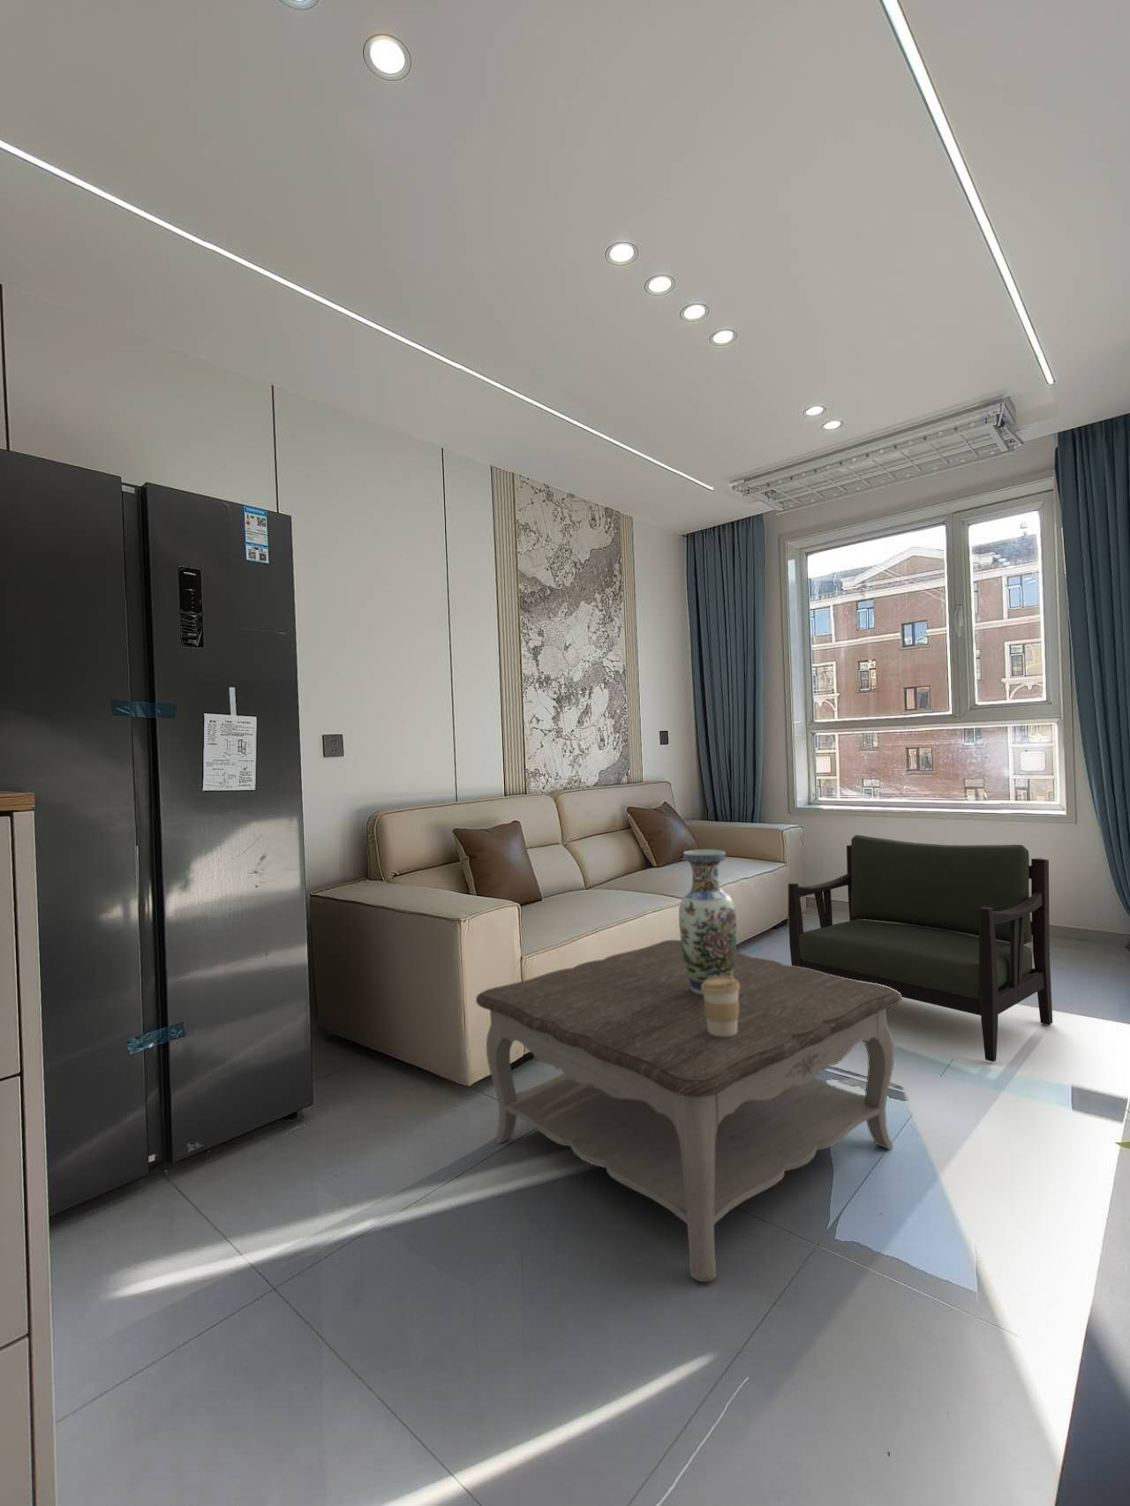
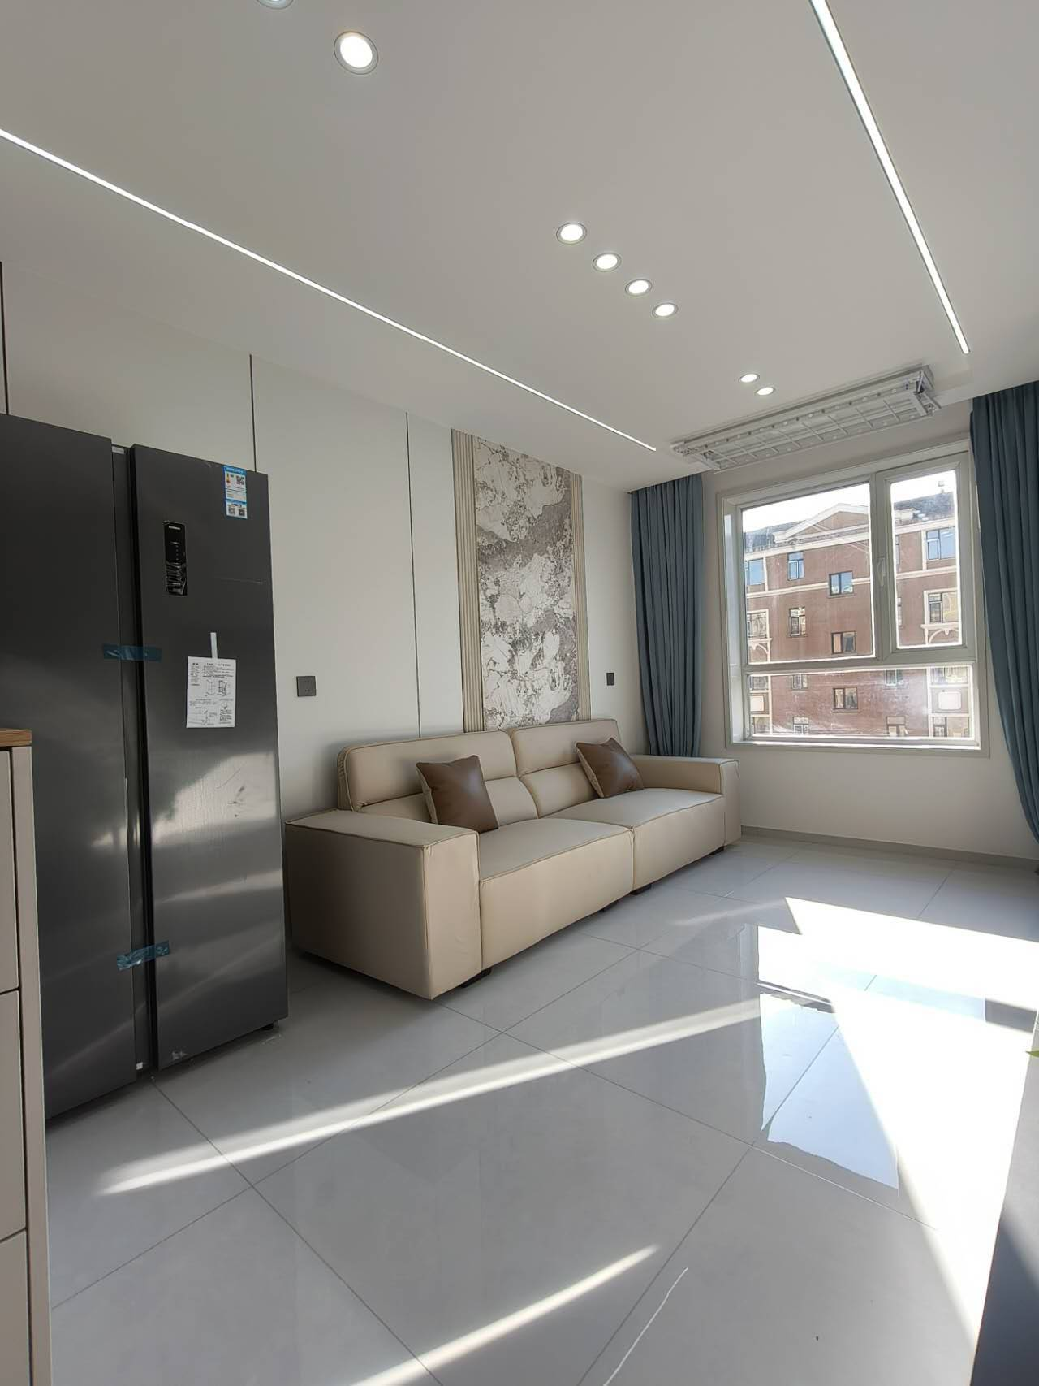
- armchair [787,834,1053,1063]
- coffee cup [702,976,739,1036]
- vase [678,849,737,996]
- coffee table [475,939,902,1283]
